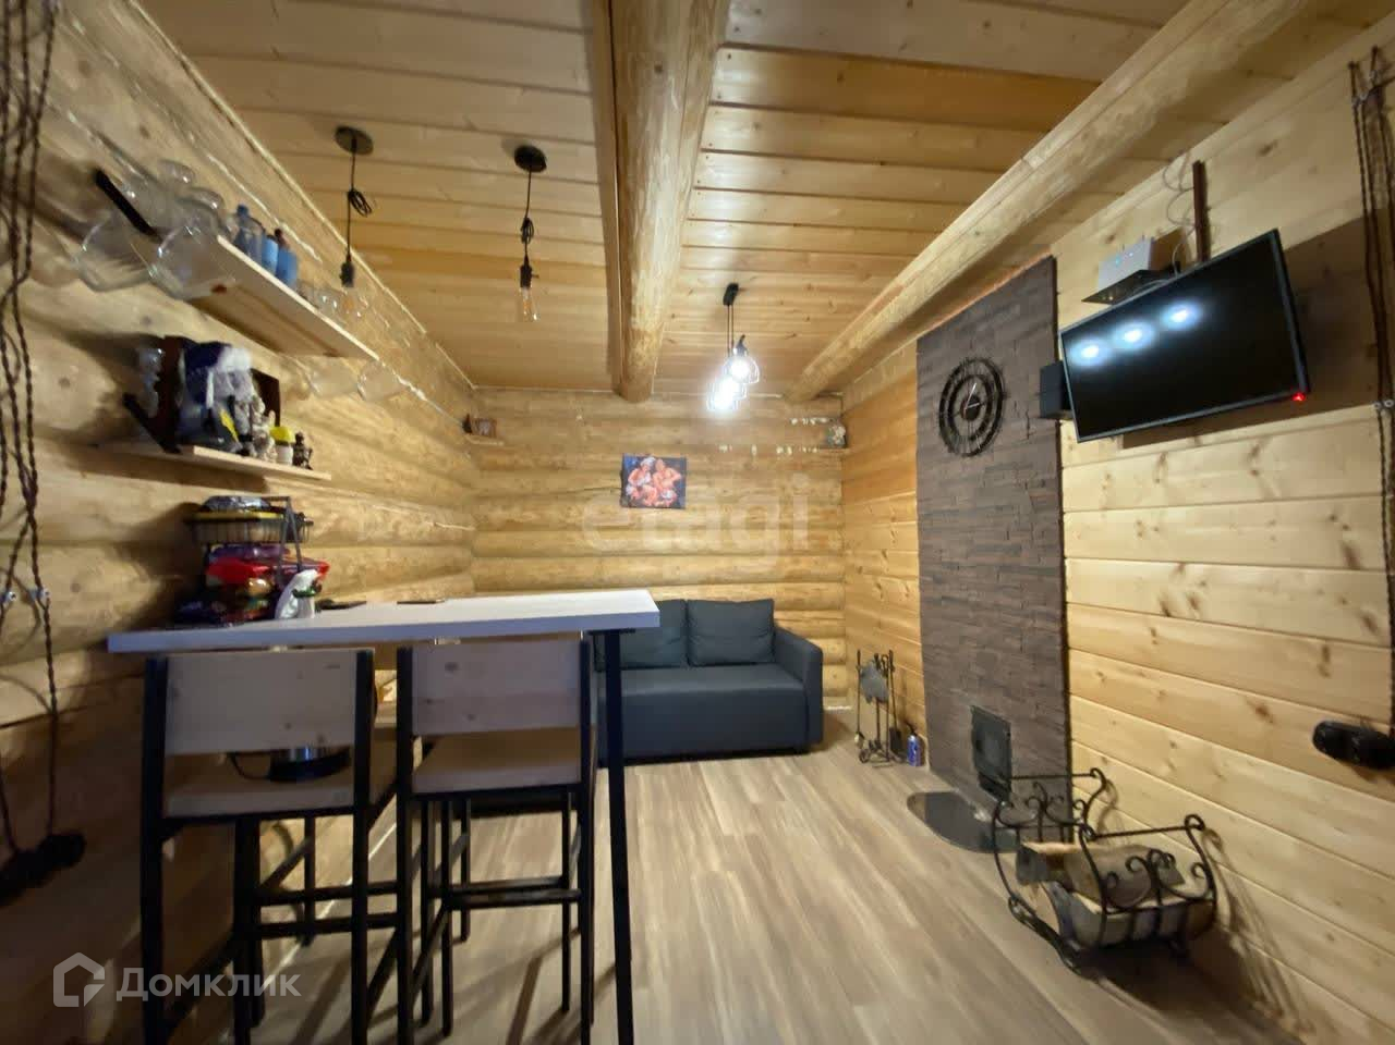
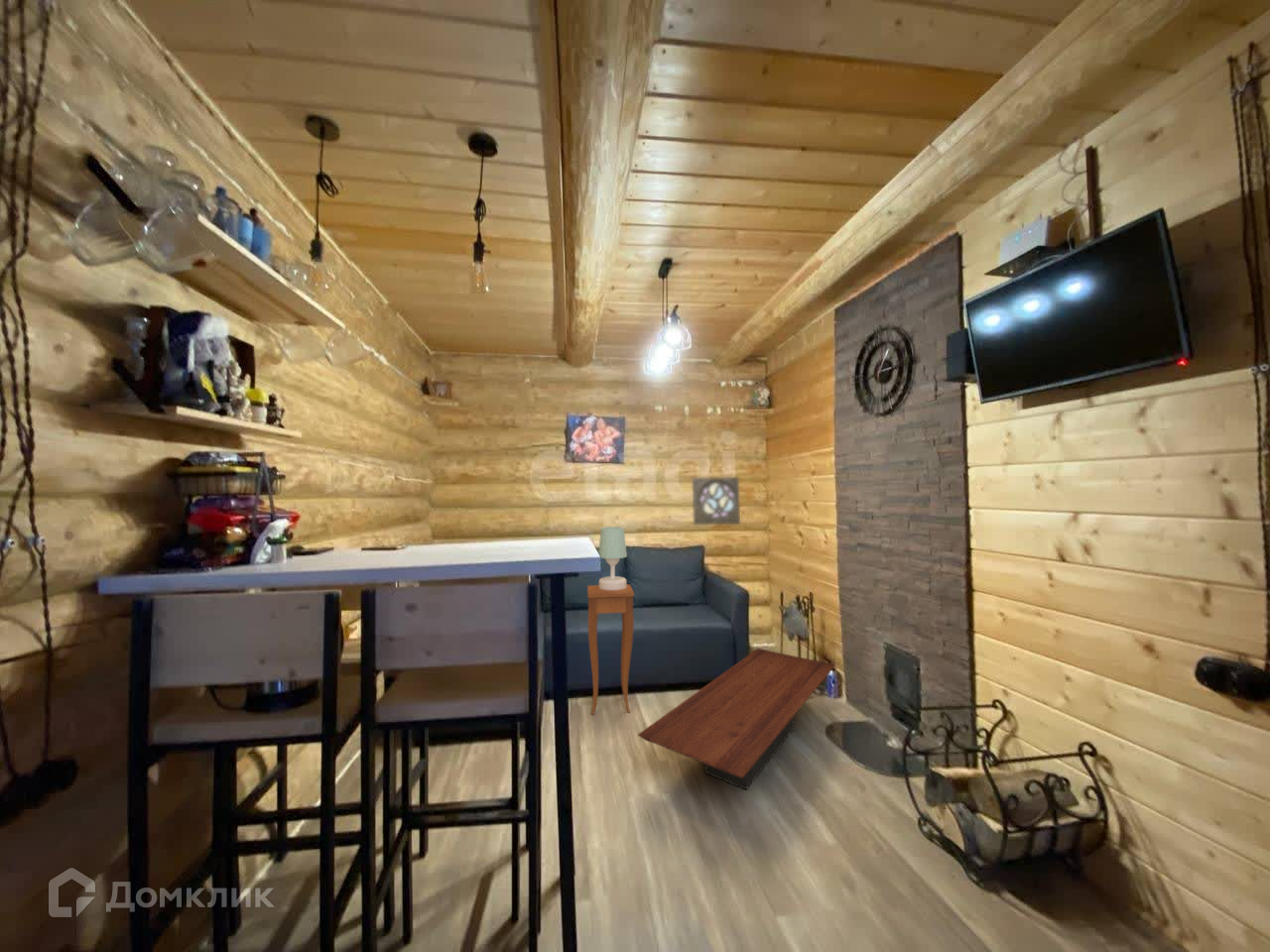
+ coffee table [637,648,836,791]
+ table lamp [597,526,628,590]
+ wall ornament [692,476,741,526]
+ side table [586,583,635,716]
